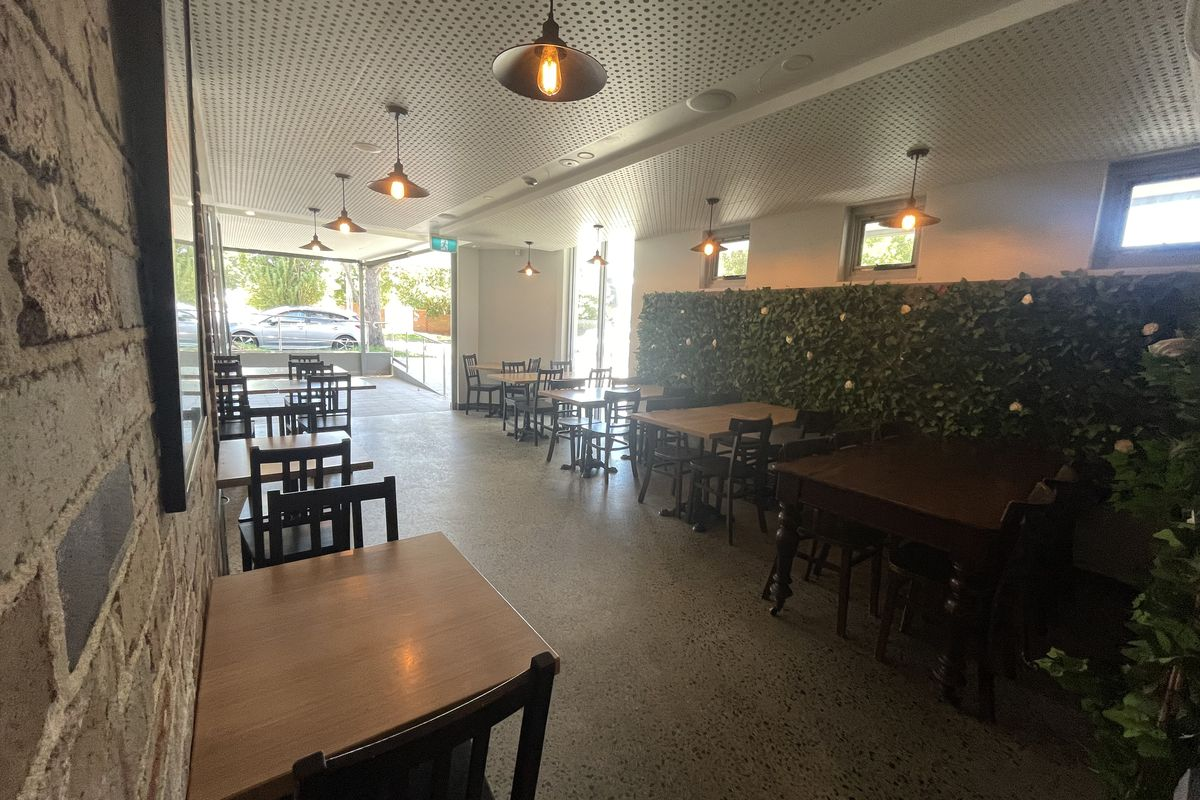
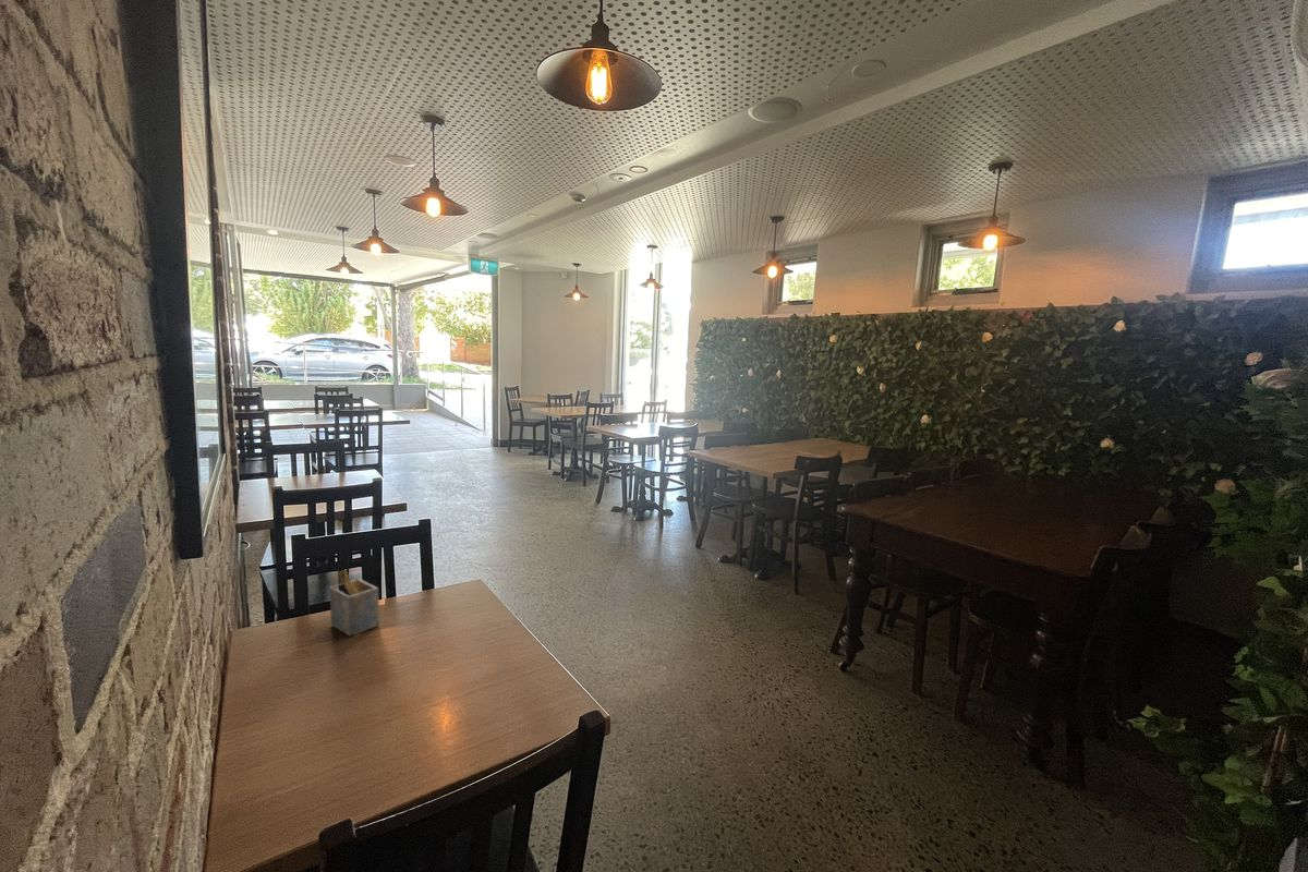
+ napkin holder [329,569,380,638]
